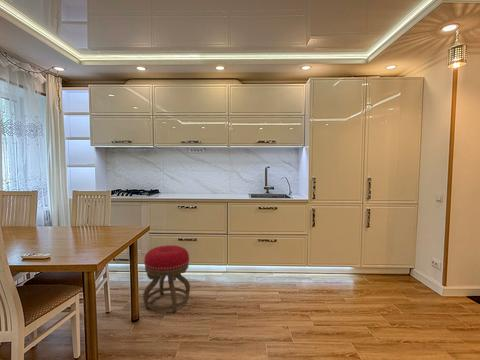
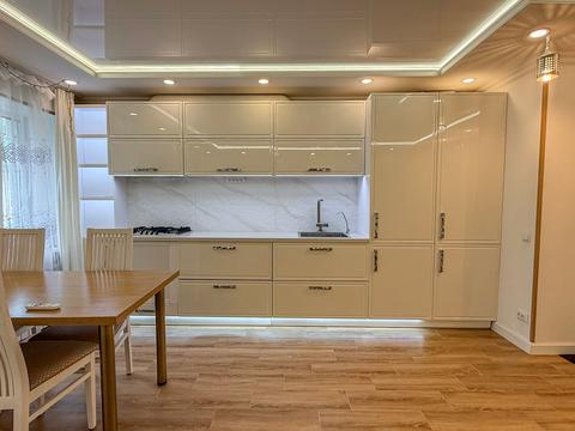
- stool [142,244,191,313]
